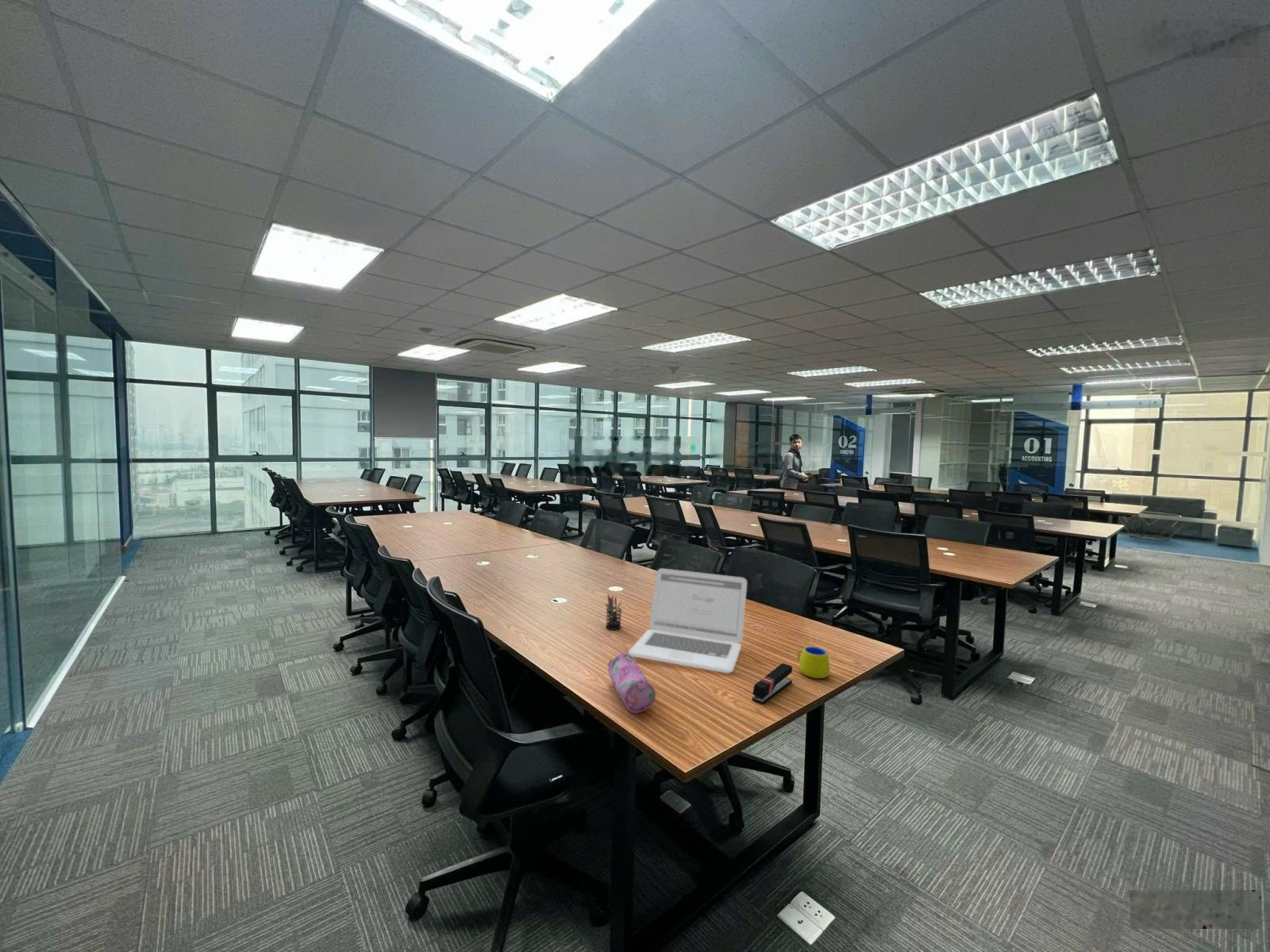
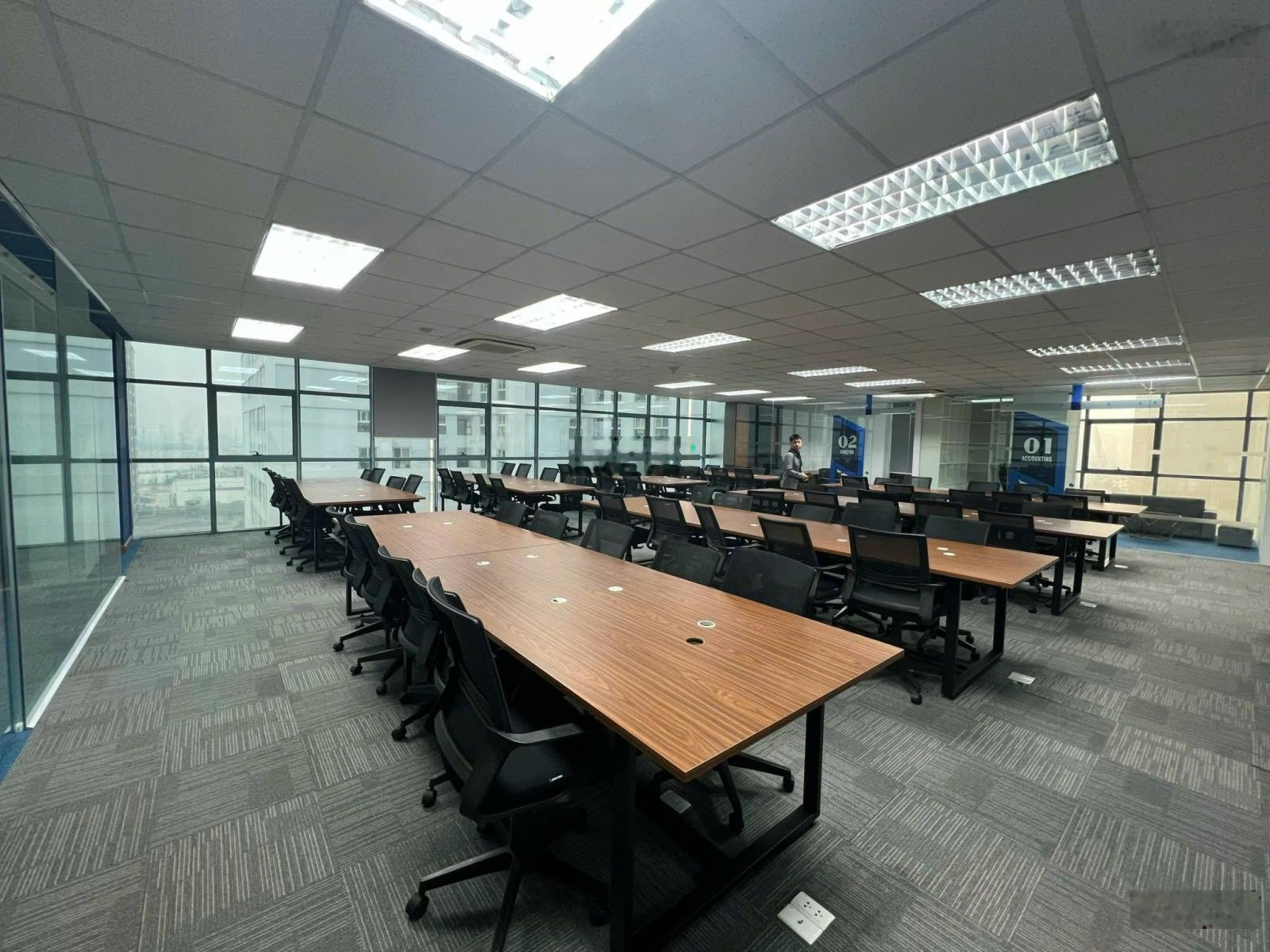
- pencil case [607,651,656,714]
- mug [796,646,831,679]
- laptop [628,567,748,674]
- stapler [752,662,793,704]
- pen holder [605,593,622,631]
